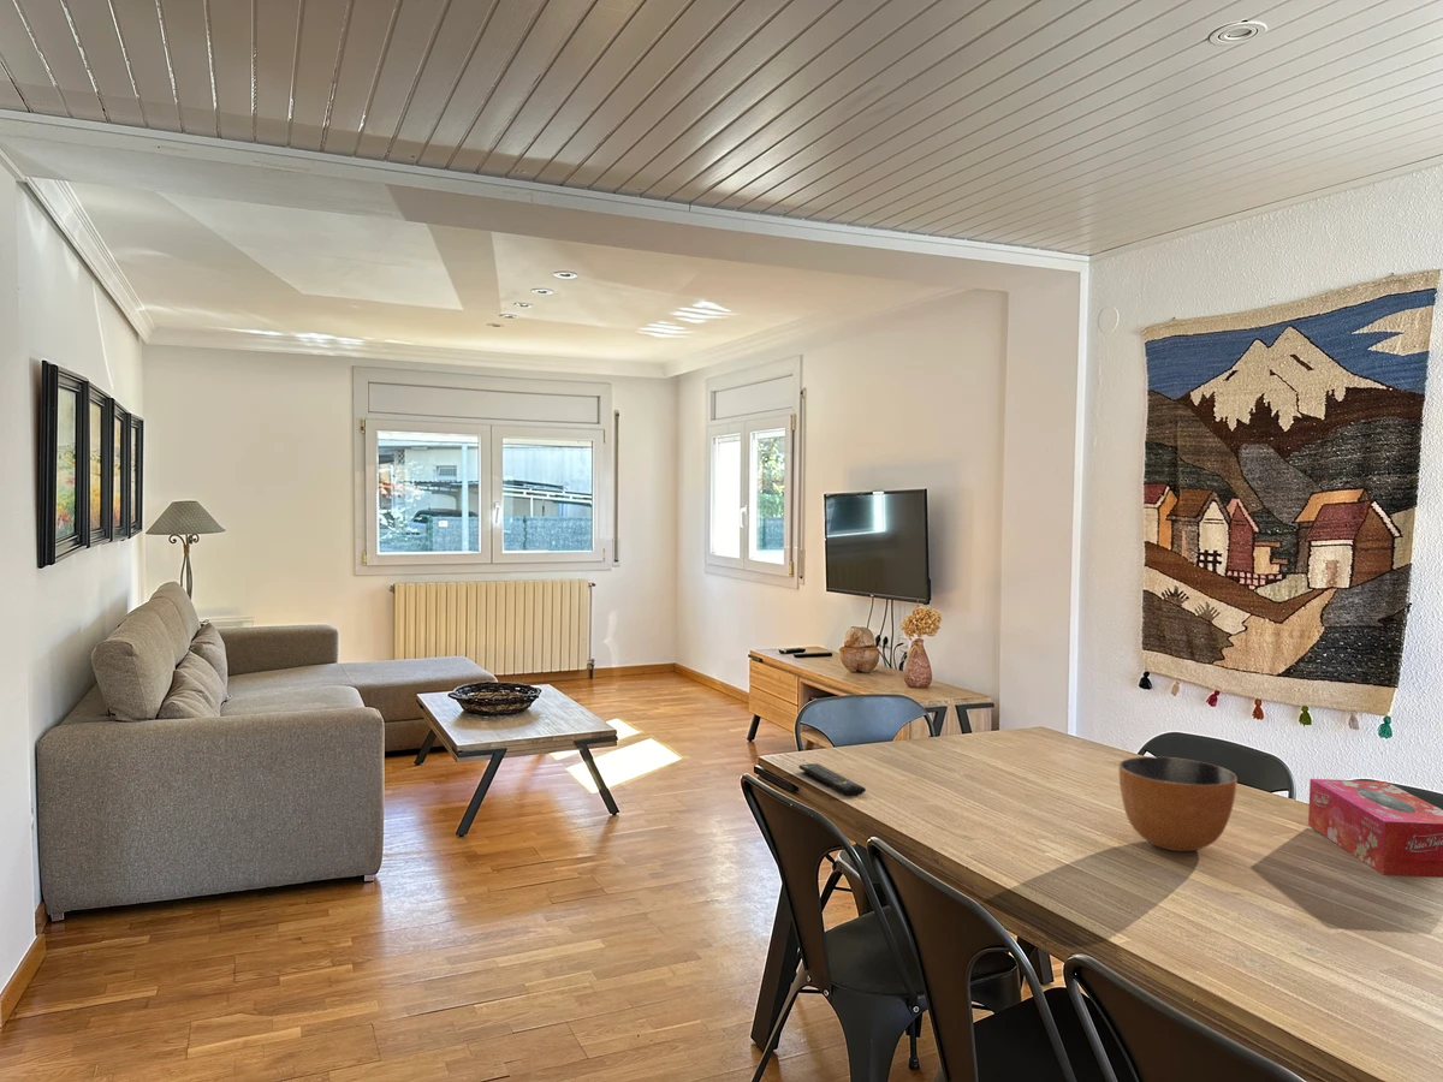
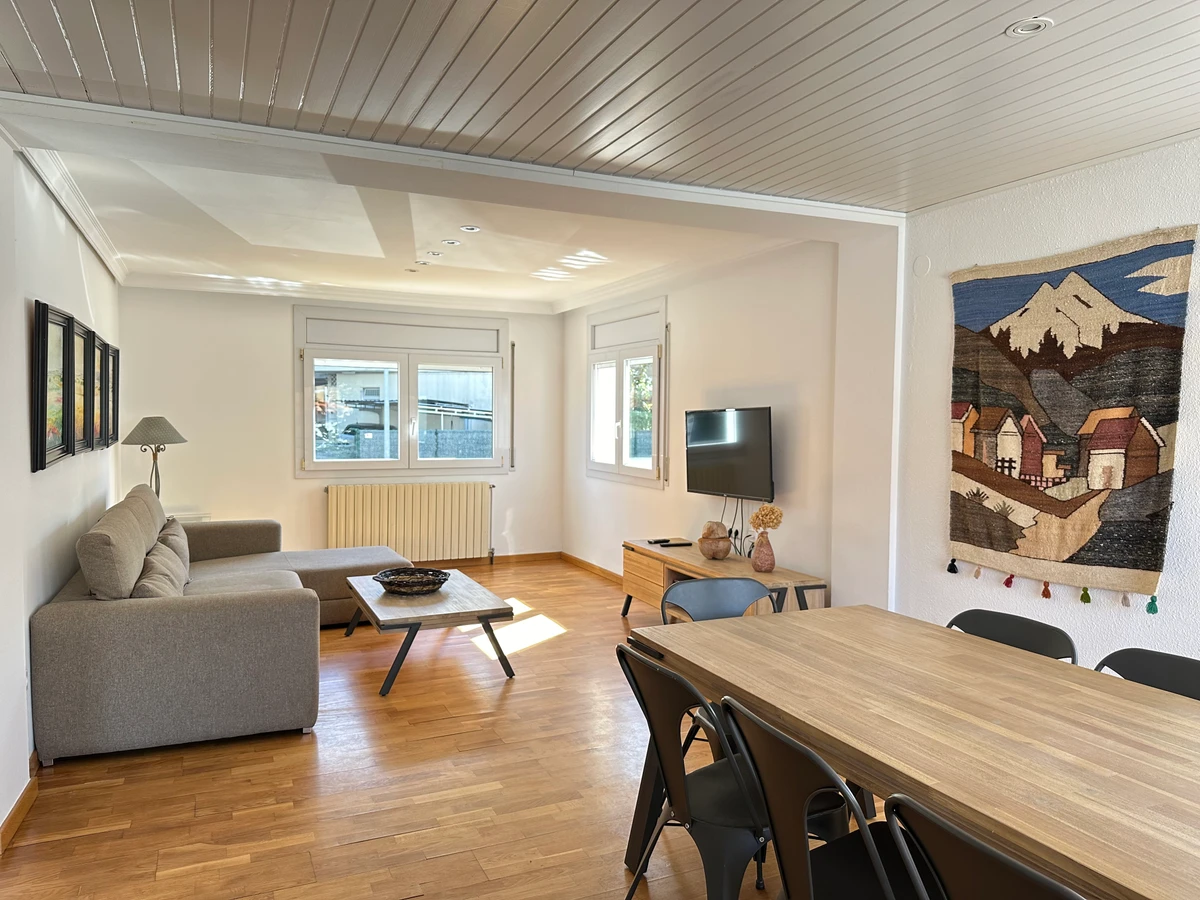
- remote control [798,762,867,797]
- bowl [1118,755,1239,852]
- tissue box [1307,778,1443,879]
